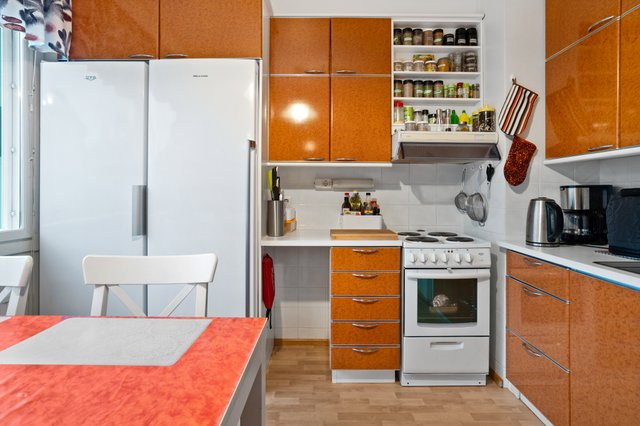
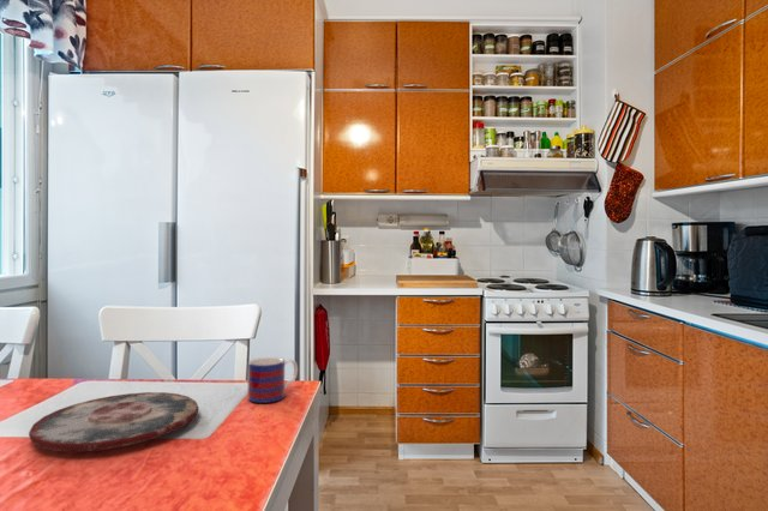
+ plate [28,391,199,452]
+ mug [247,356,299,404]
